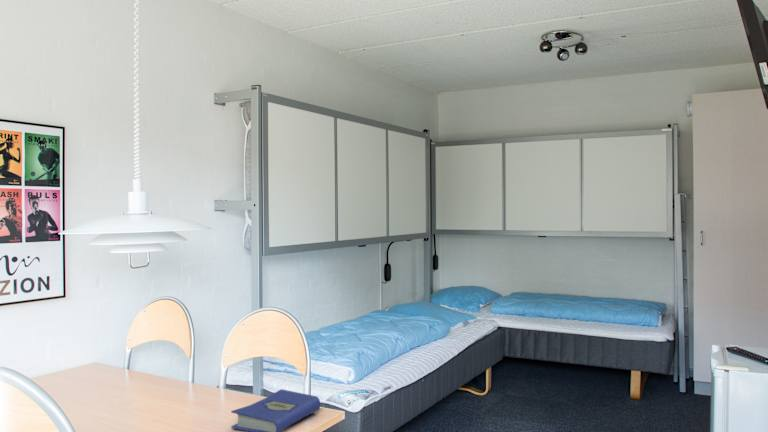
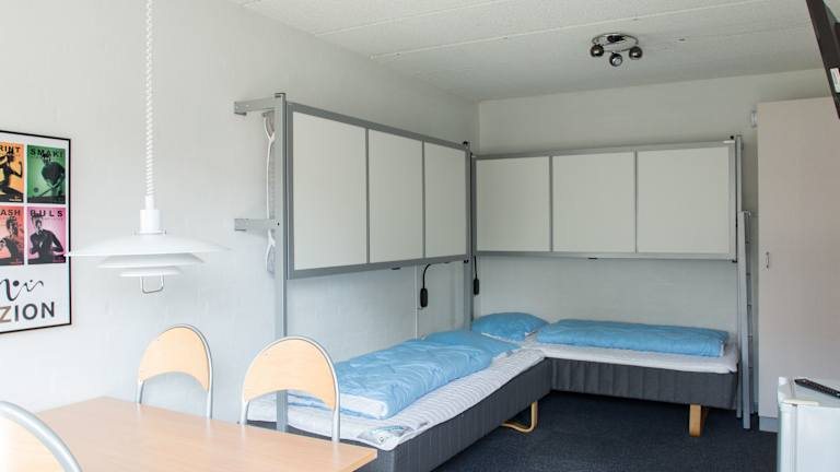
- hardcover book [230,388,321,432]
